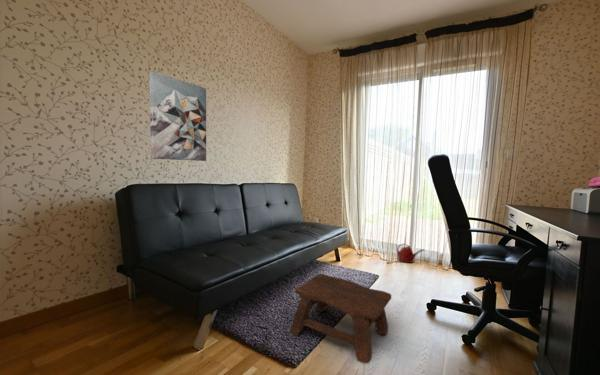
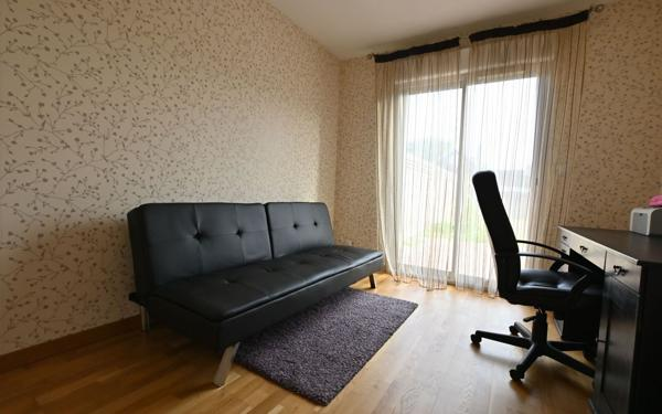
- stool [289,273,392,364]
- watering can [396,243,425,264]
- wall art [149,70,207,162]
